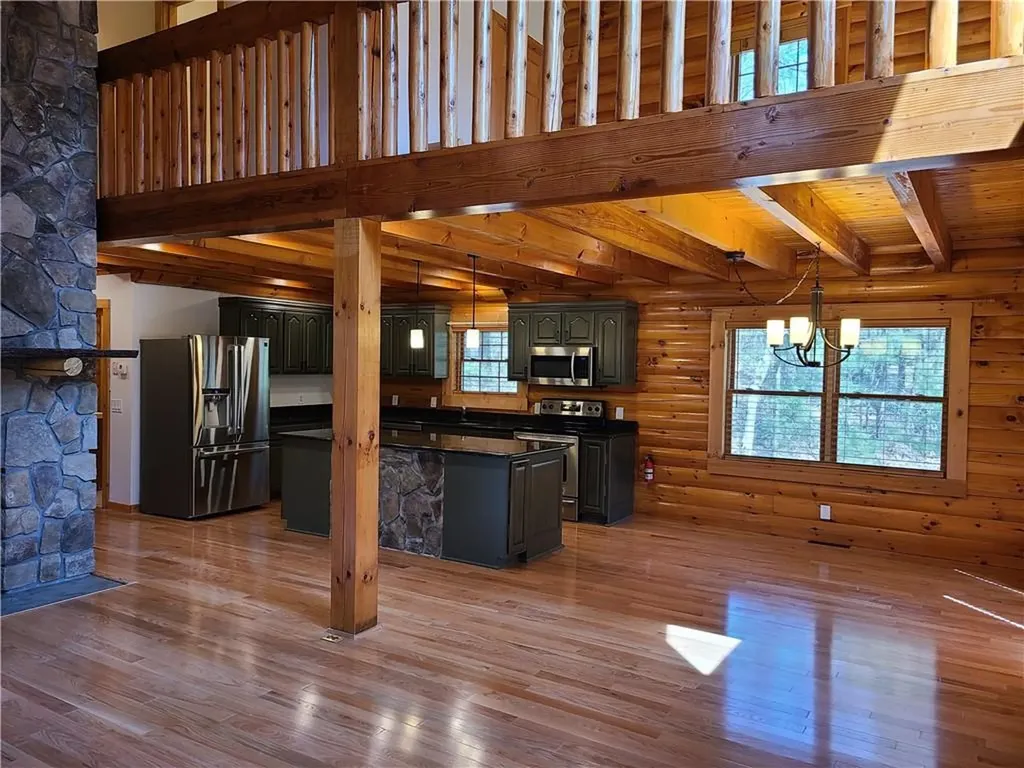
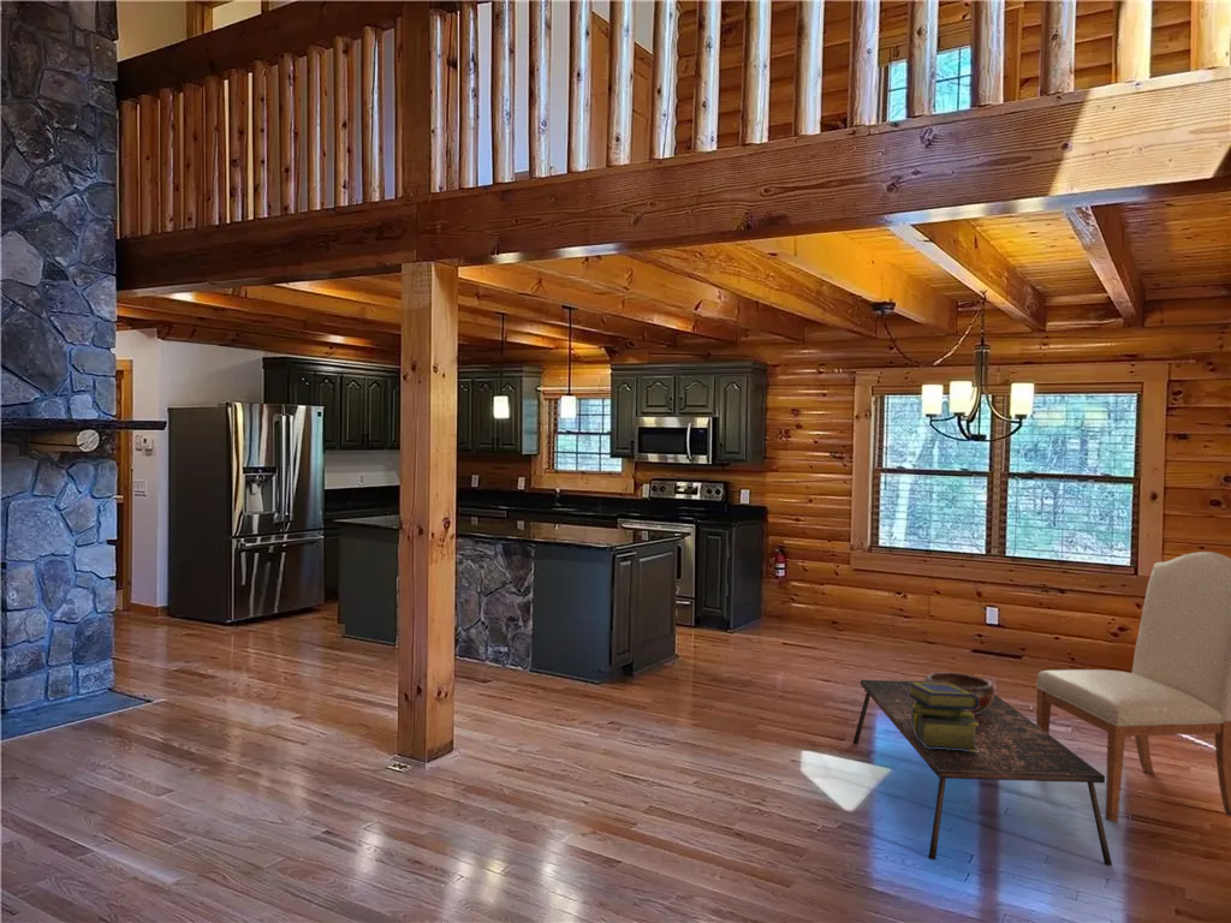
+ stack of books [908,683,979,752]
+ coffee table [852,679,1113,867]
+ decorative bowl [923,671,995,715]
+ chair [1035,550,1231,823]
